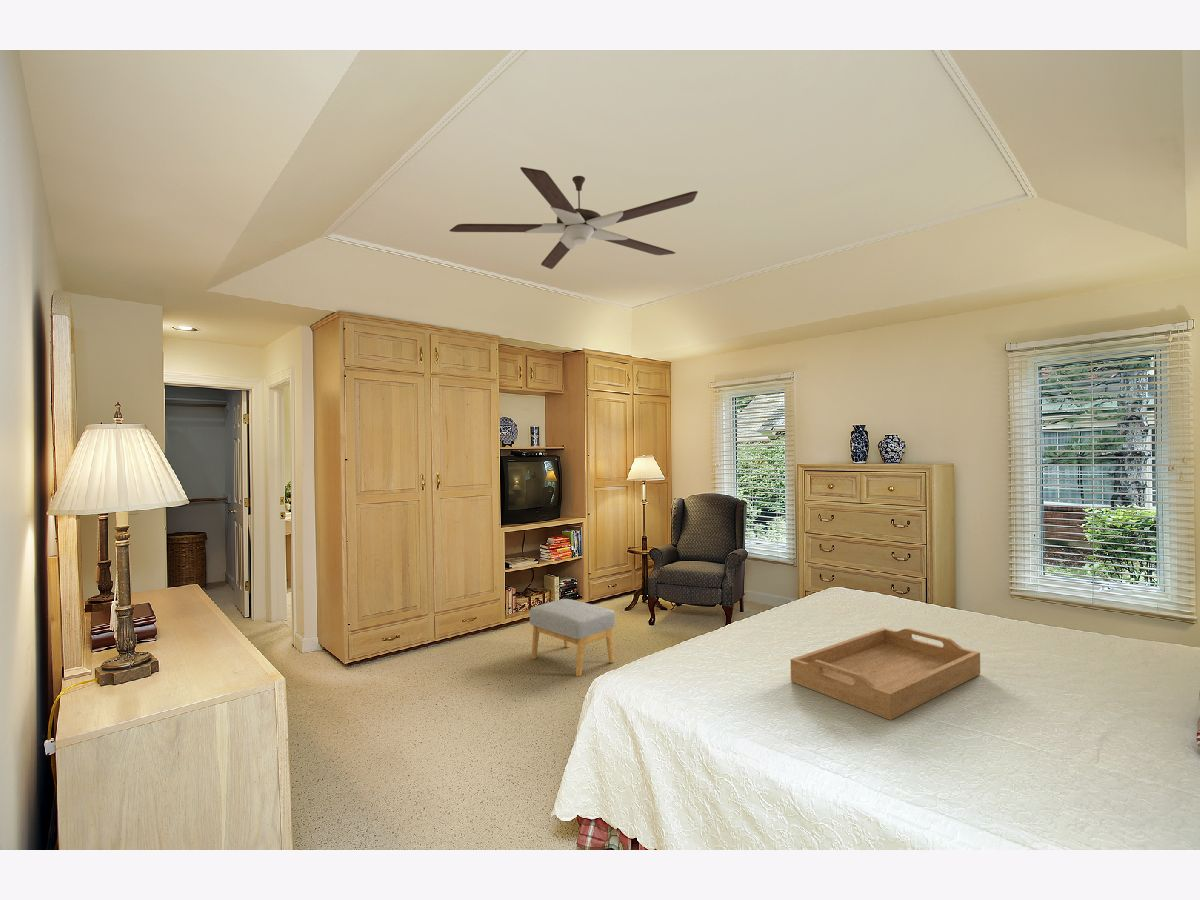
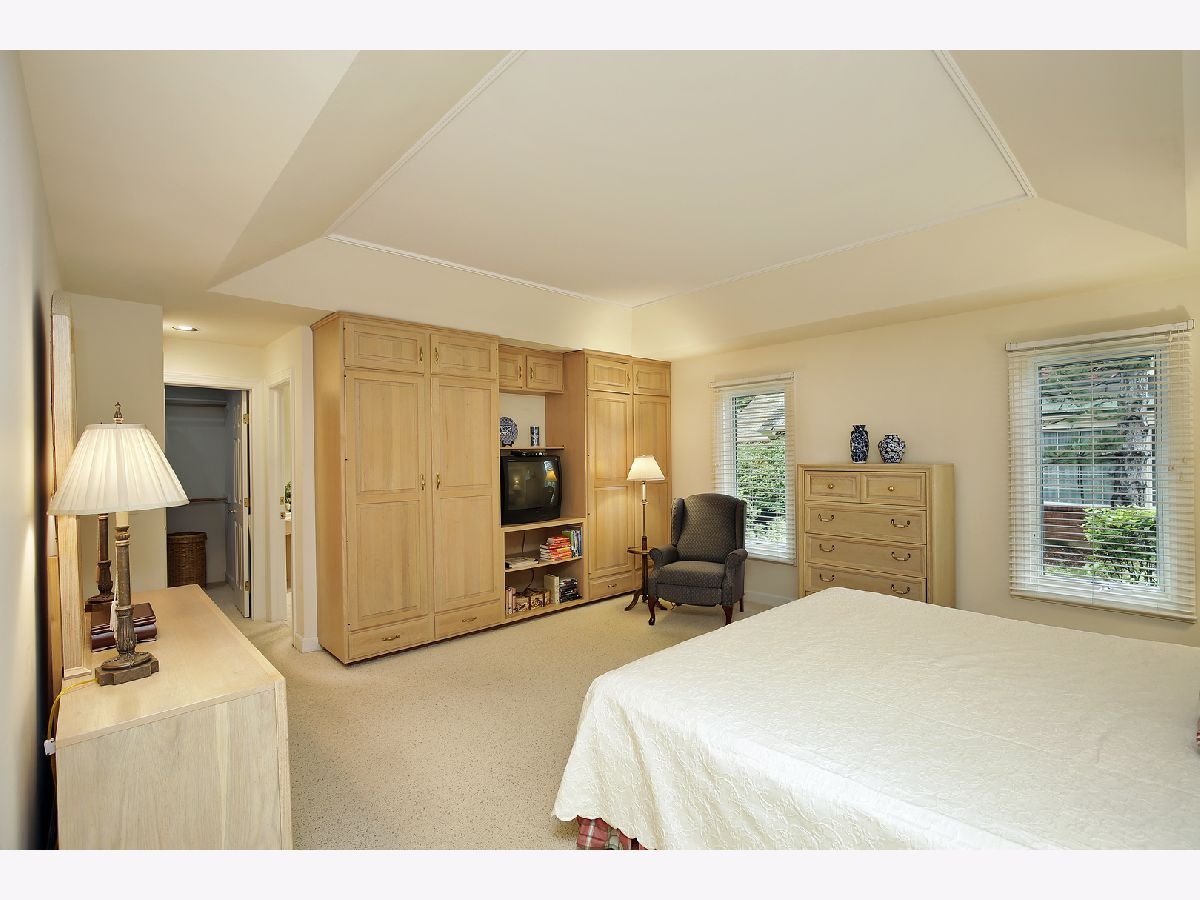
- serving tray [790,627,981,721]
- footstool [528,598,616,677]
- ceiling fan [449,166,699,270]
